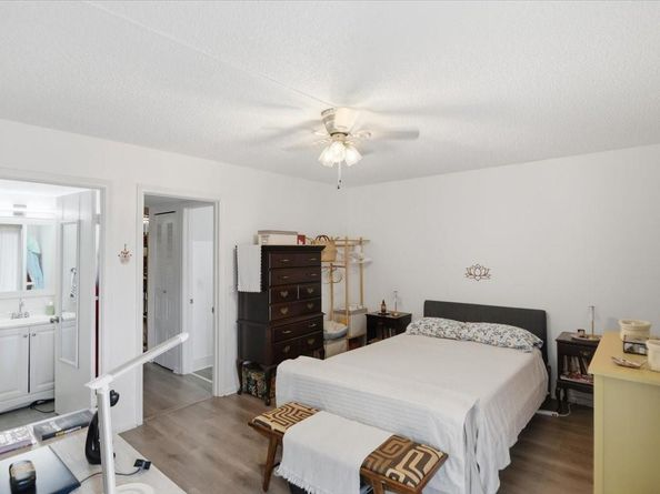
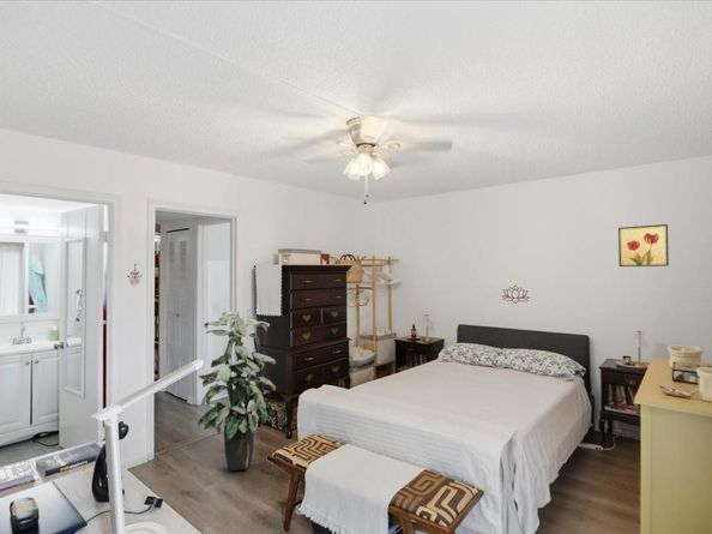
+ indoor plant [197,310,277,472]
+ wall art [617,223,670,268]
